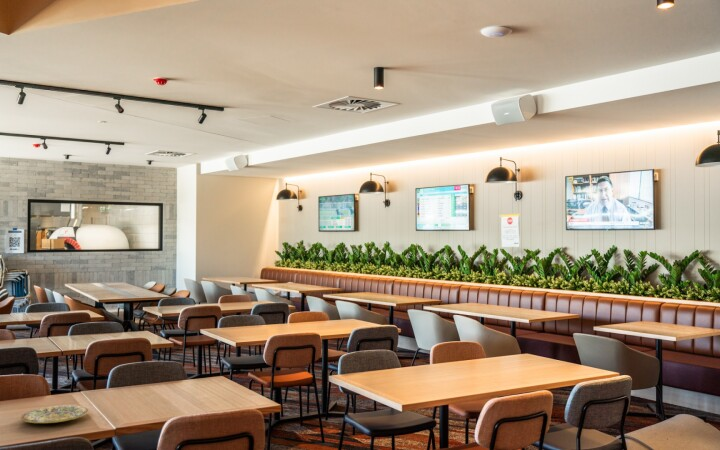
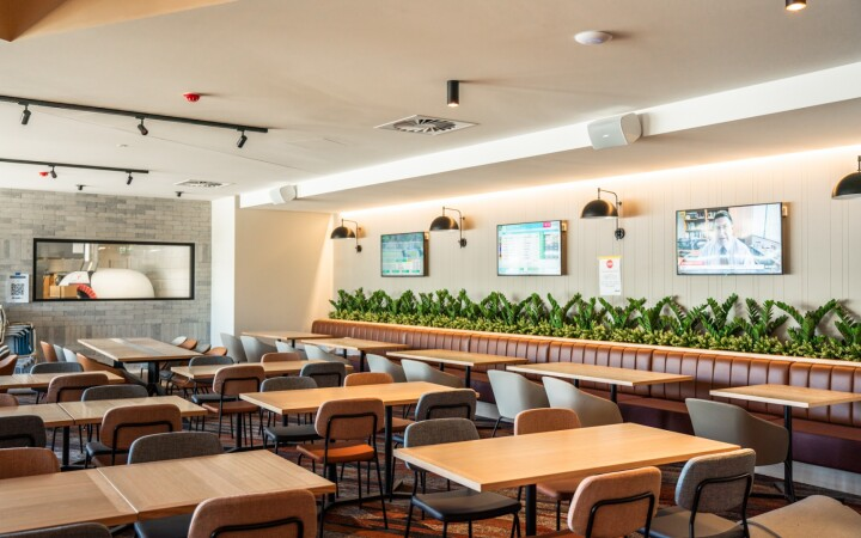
- plate [20,404,90,424]
